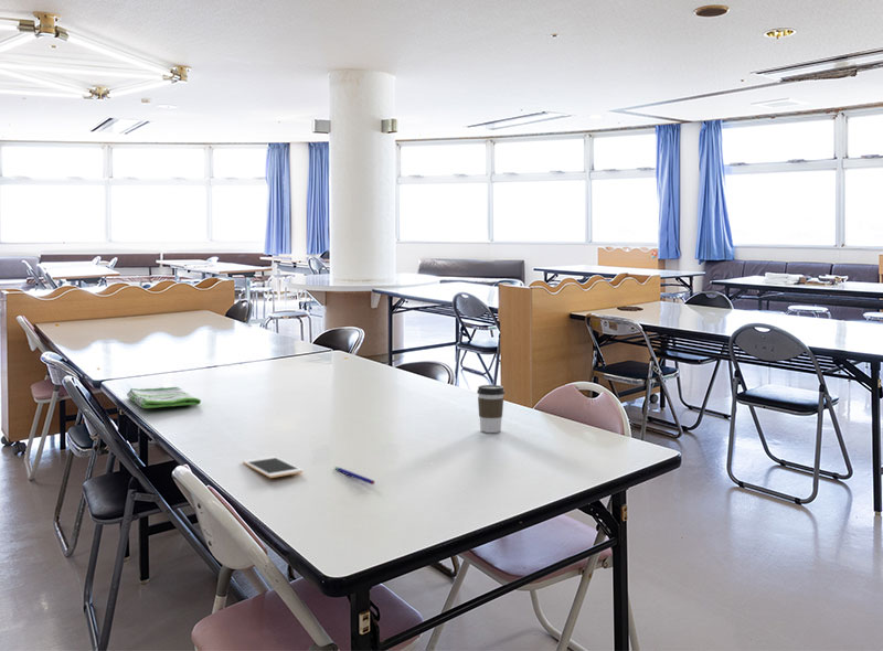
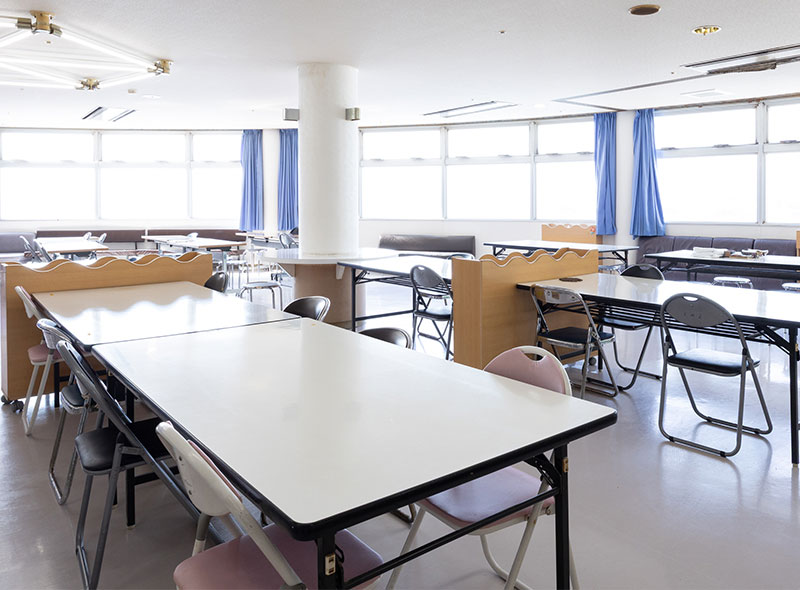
- pen [333,466,375,485]
- coffee cup [476,384,506,434]
- cell phone [242,456,304,479]
- dish towel [126,386,202,409]
